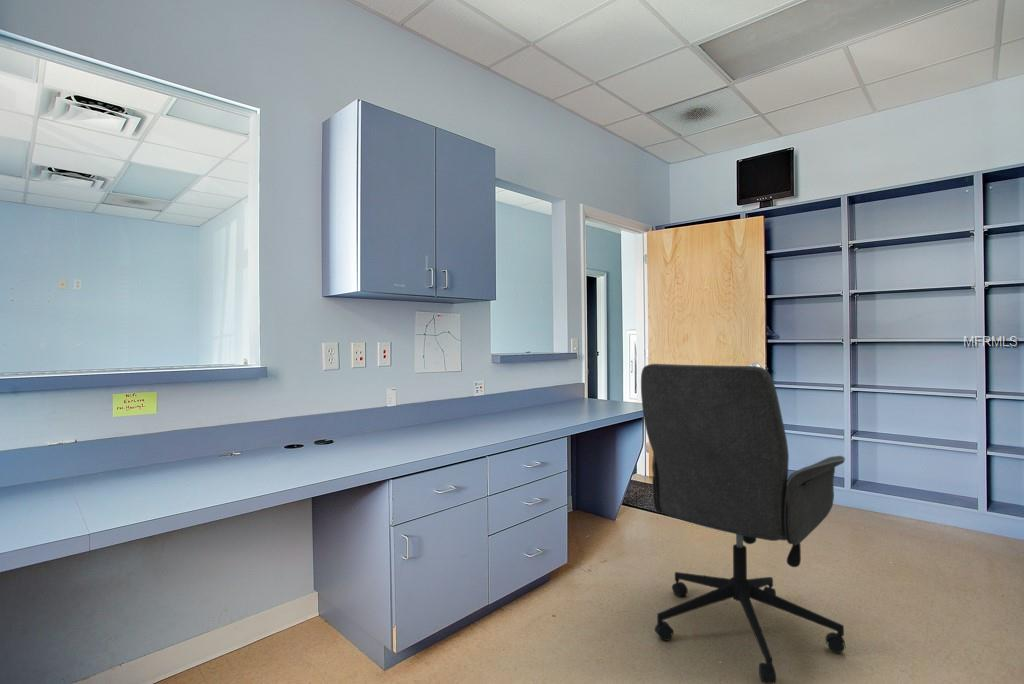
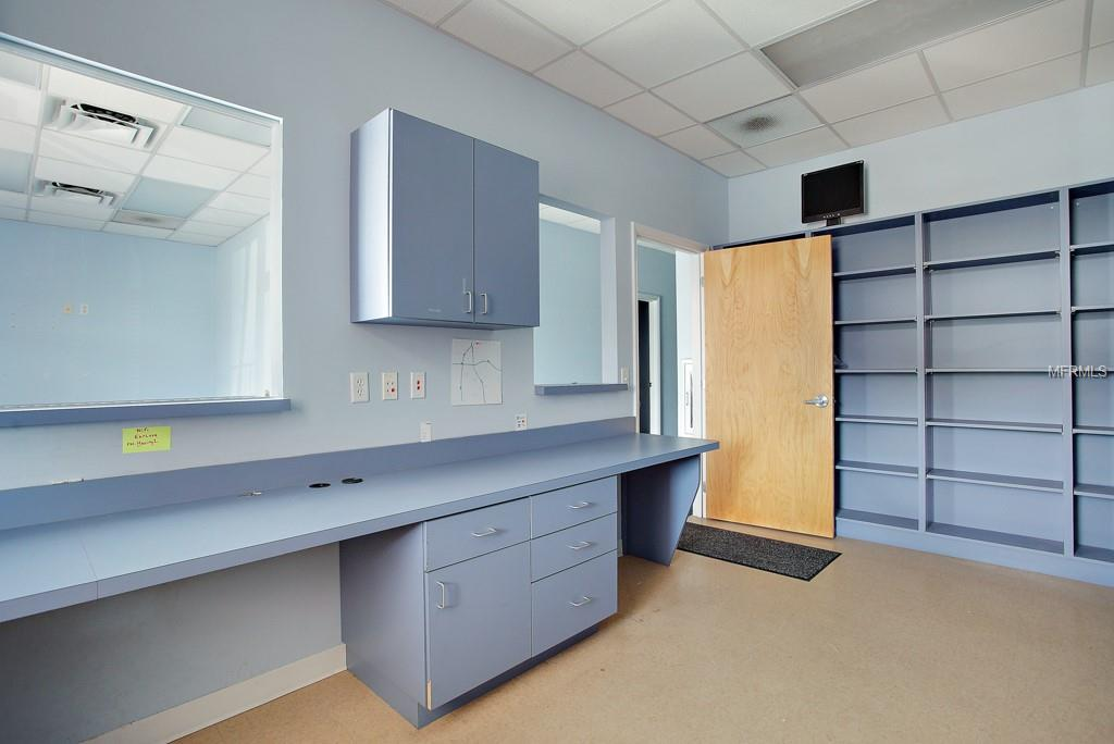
- office chair [640,363,847,684]
